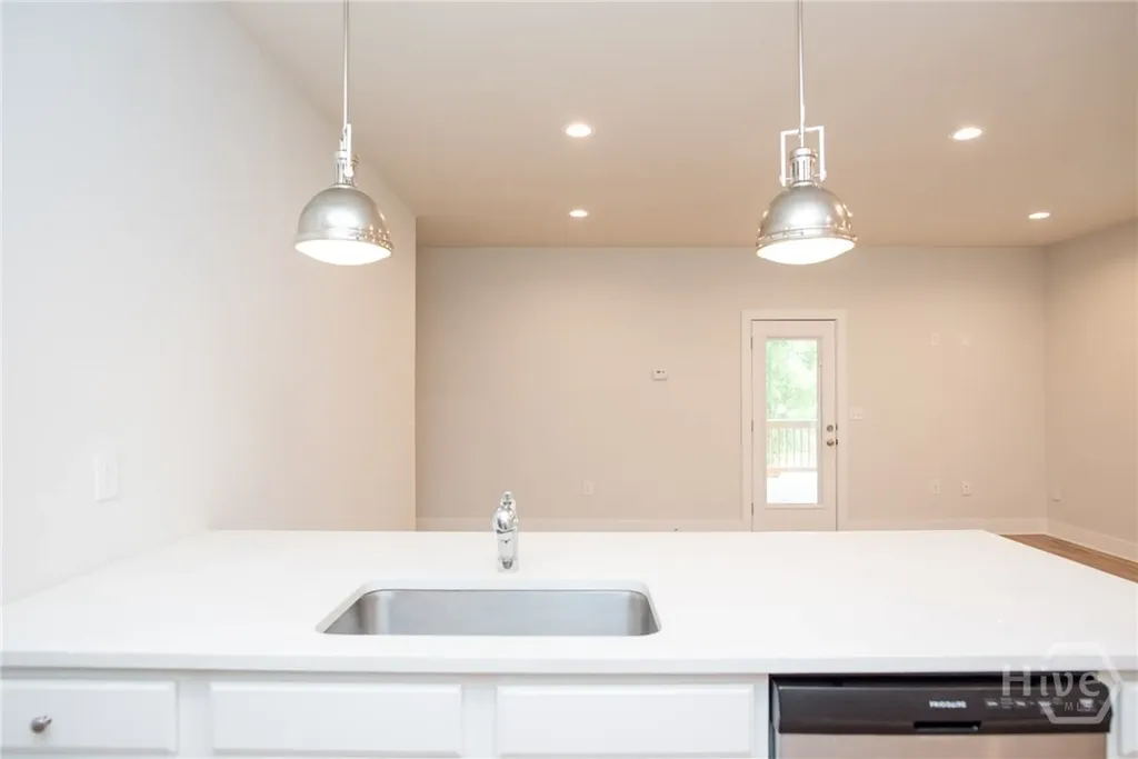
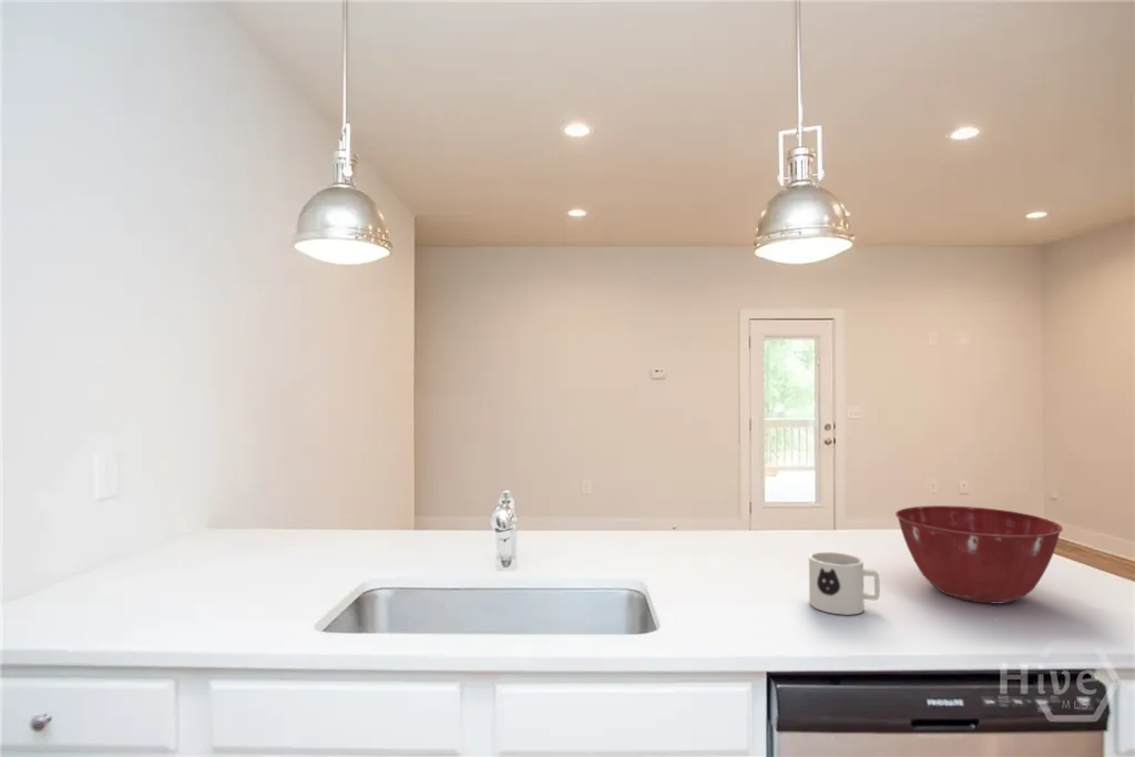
+ mixing bowl [894,504,1064,605]
+ mug [808,551,881,616]
